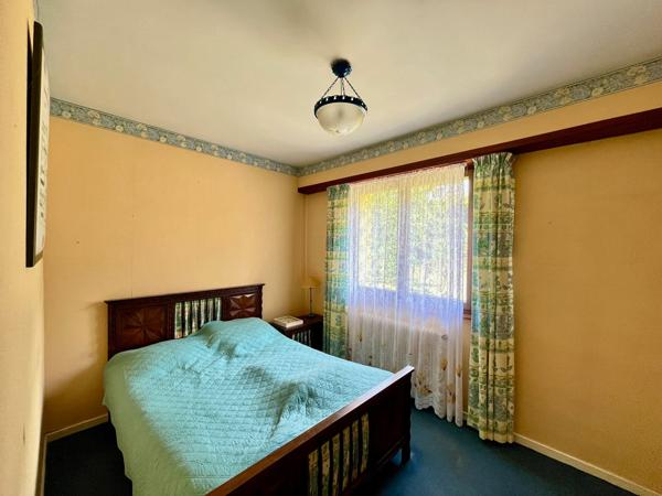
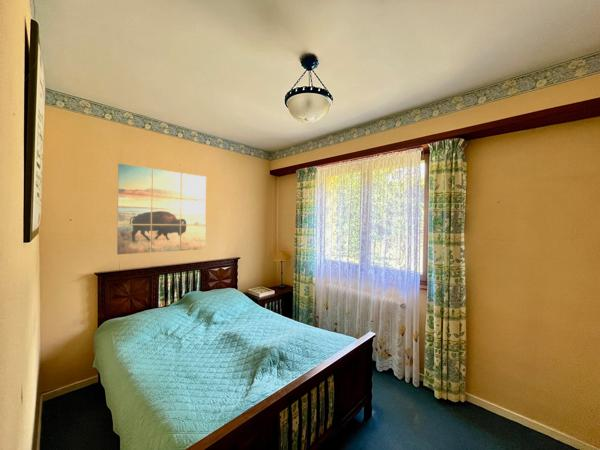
+ wall art [116,163,207,255]
